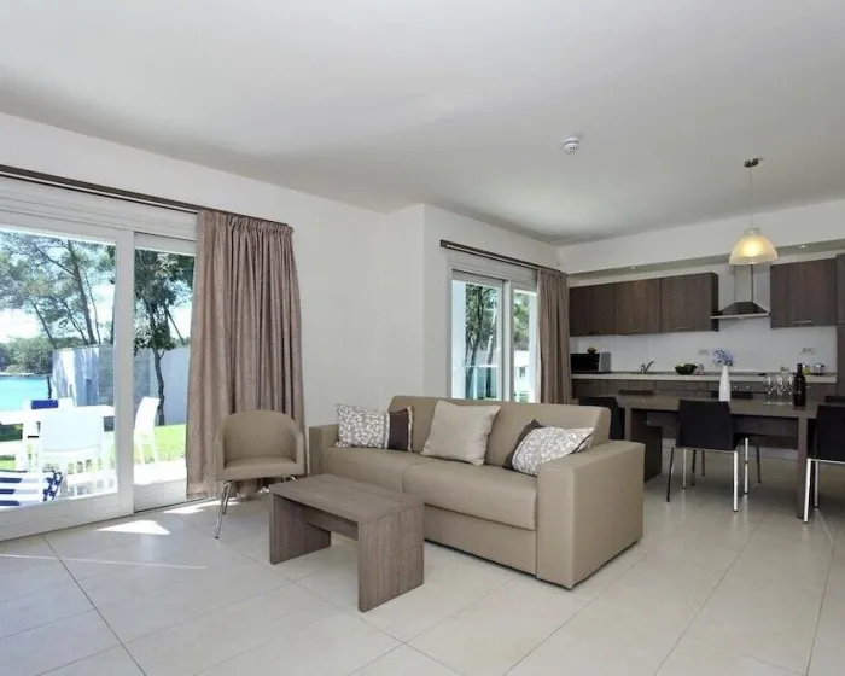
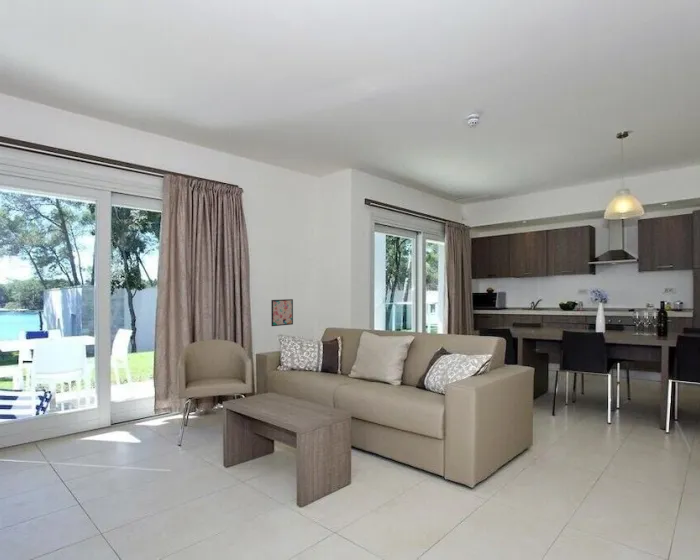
+ wall art [270,298,294,327]
